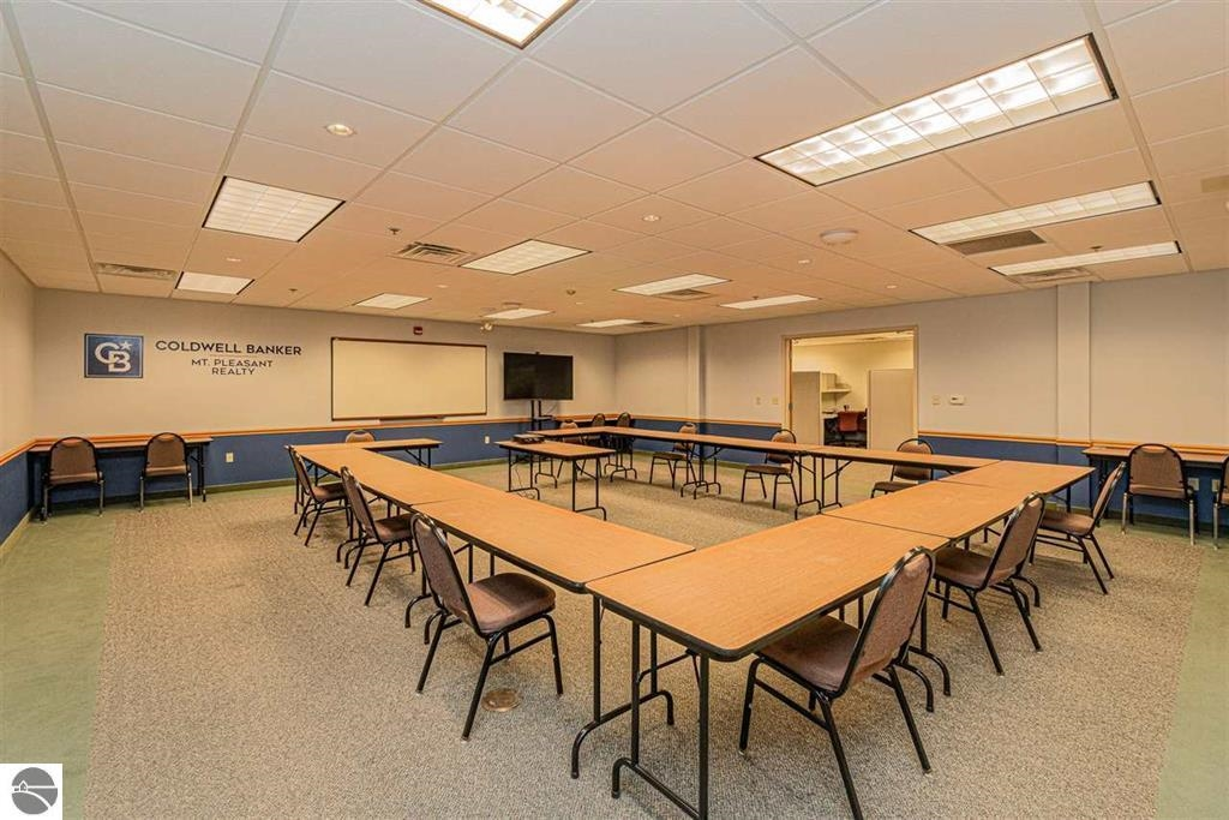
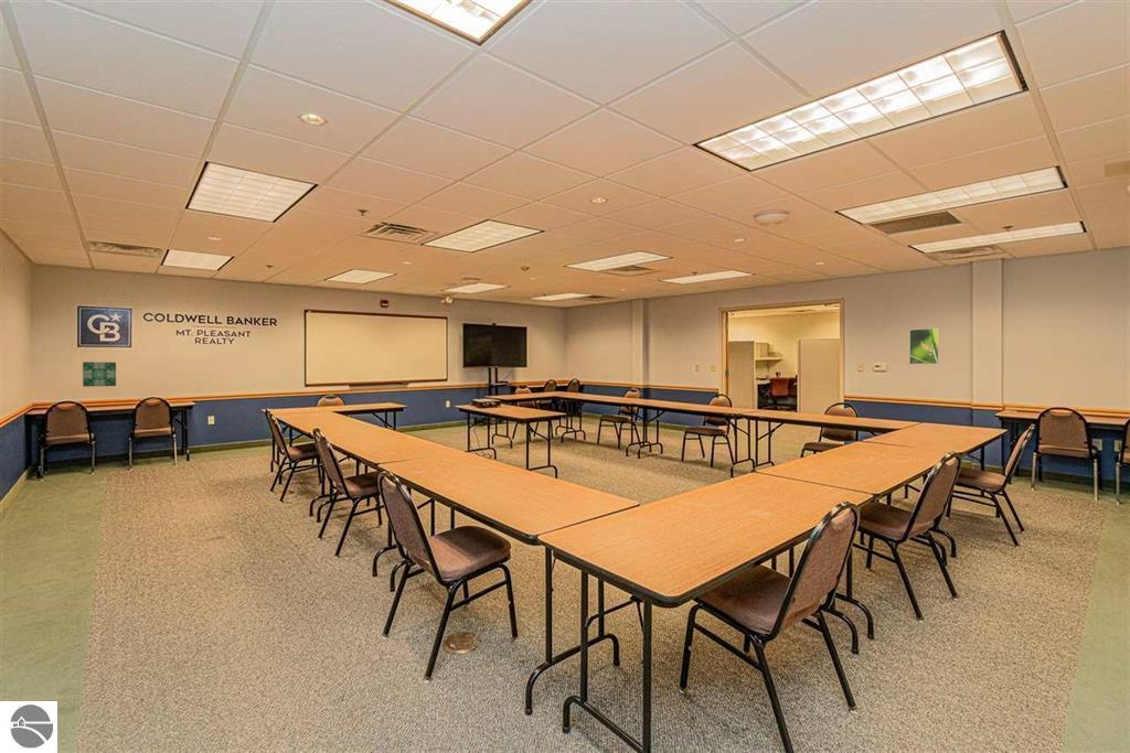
+ wall art [82,361,117,387]
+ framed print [908,327,940,365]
